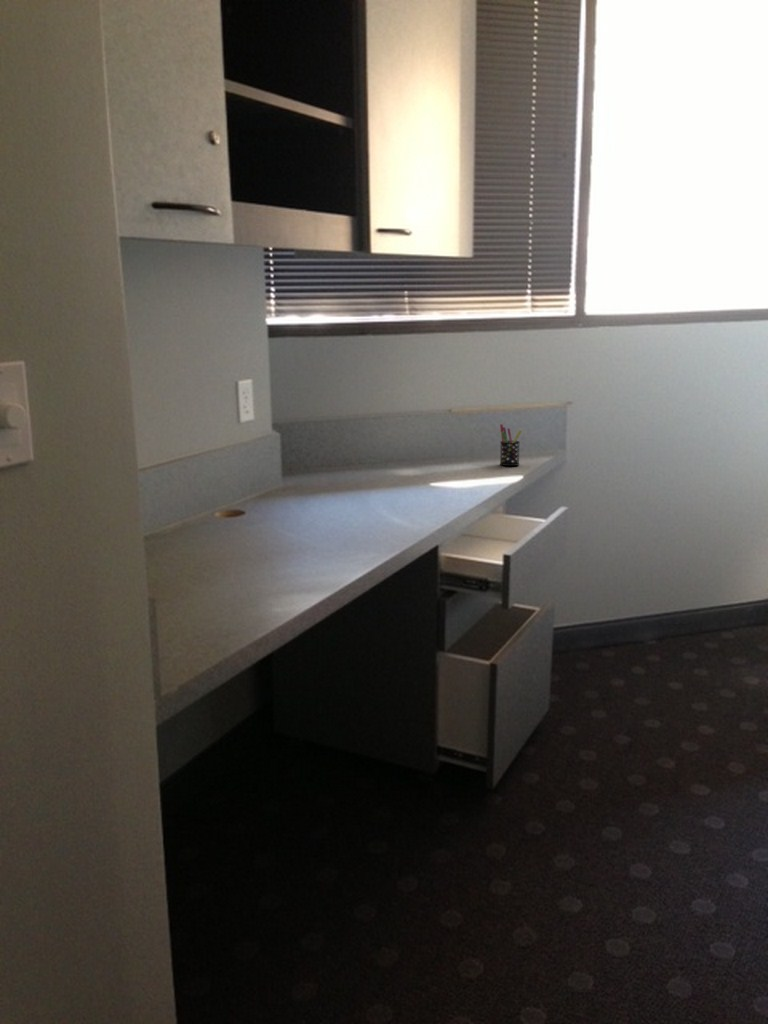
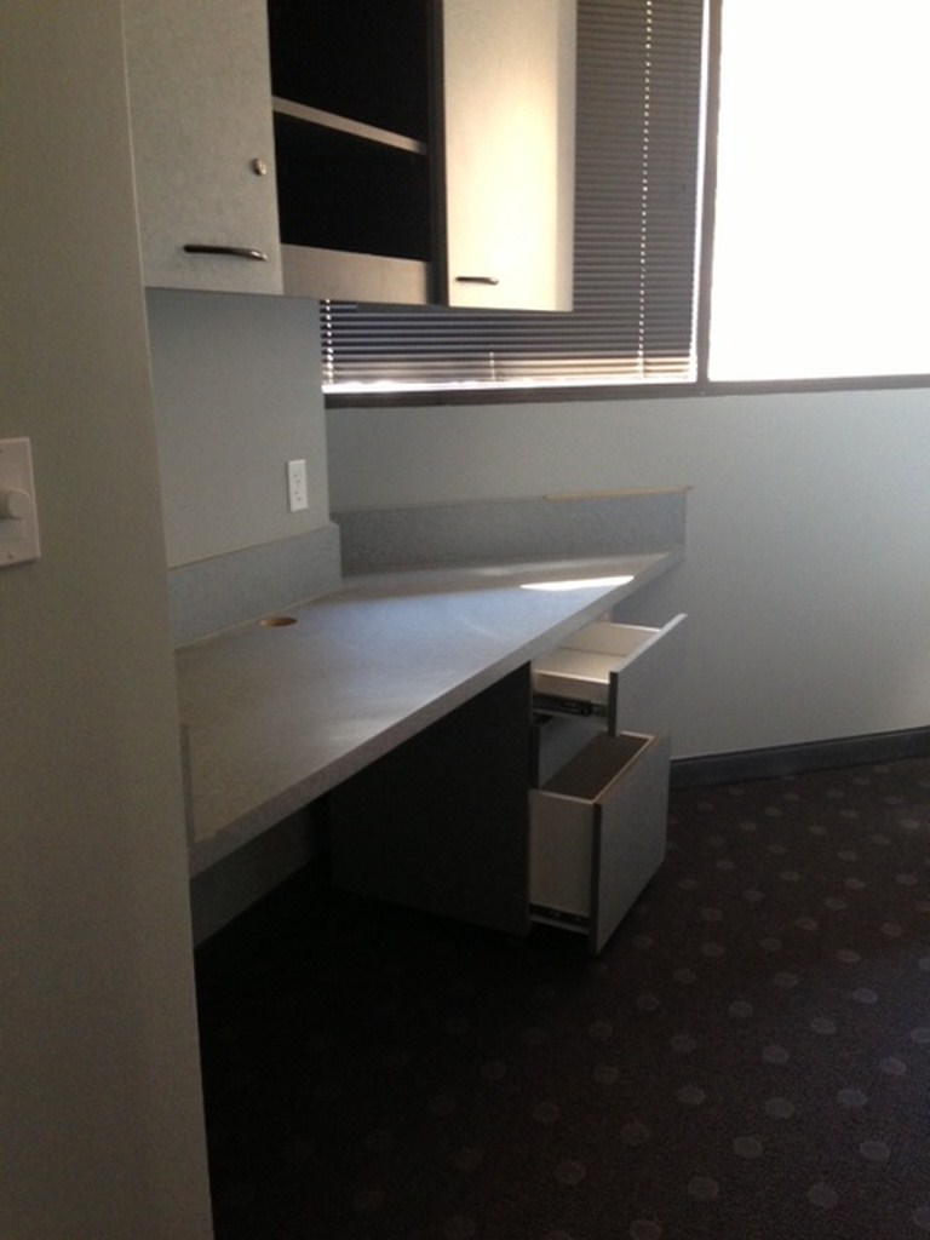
- pen holder [499,423,523,467]
